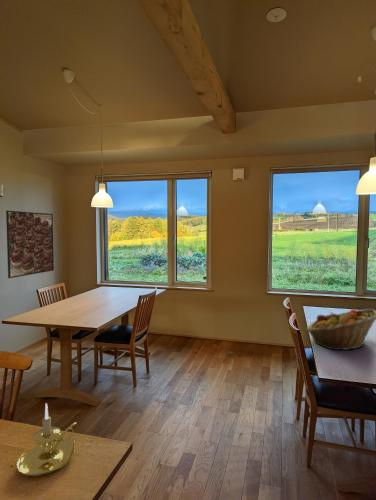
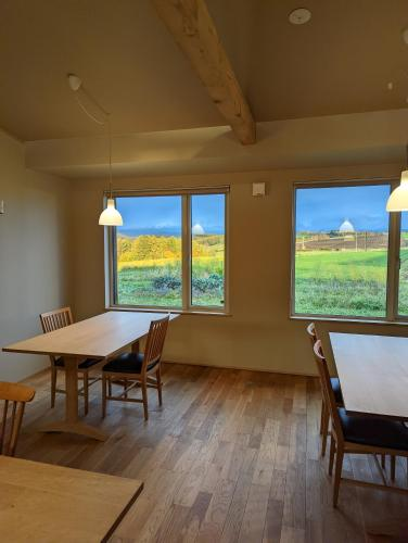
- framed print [5,210,55,279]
- candle holder [16,402,77,478]
- fruit basket [306,308,376,351]
